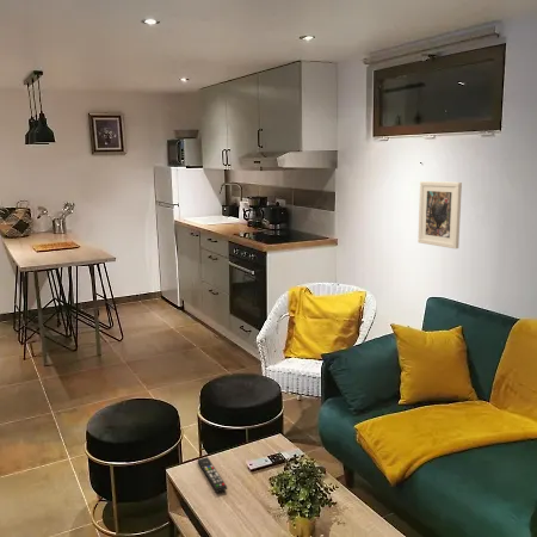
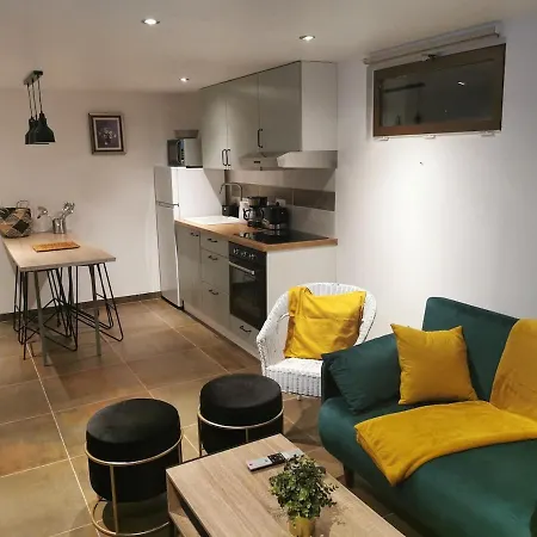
- remote control [197,456,228,493]
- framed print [416,180,463,249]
